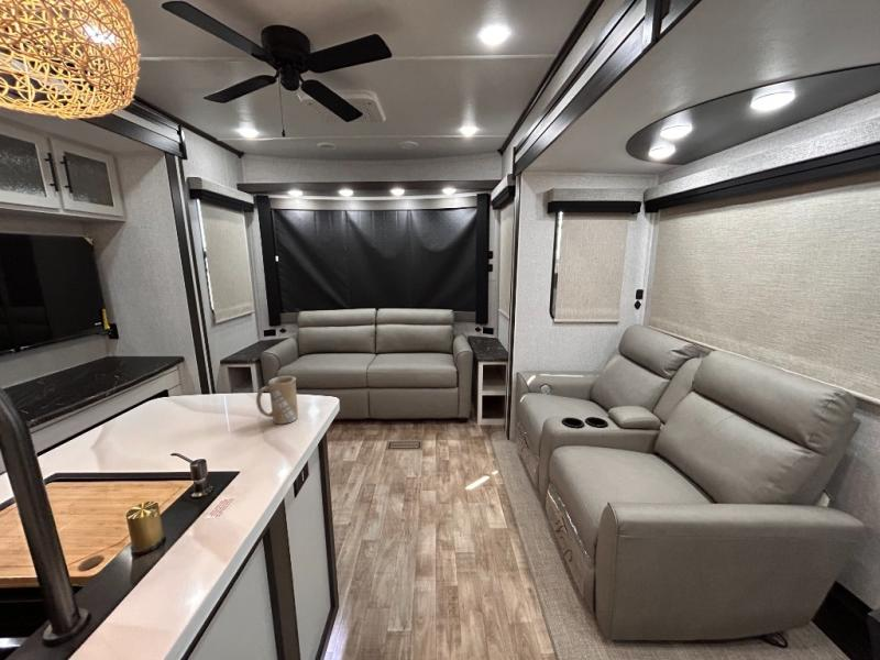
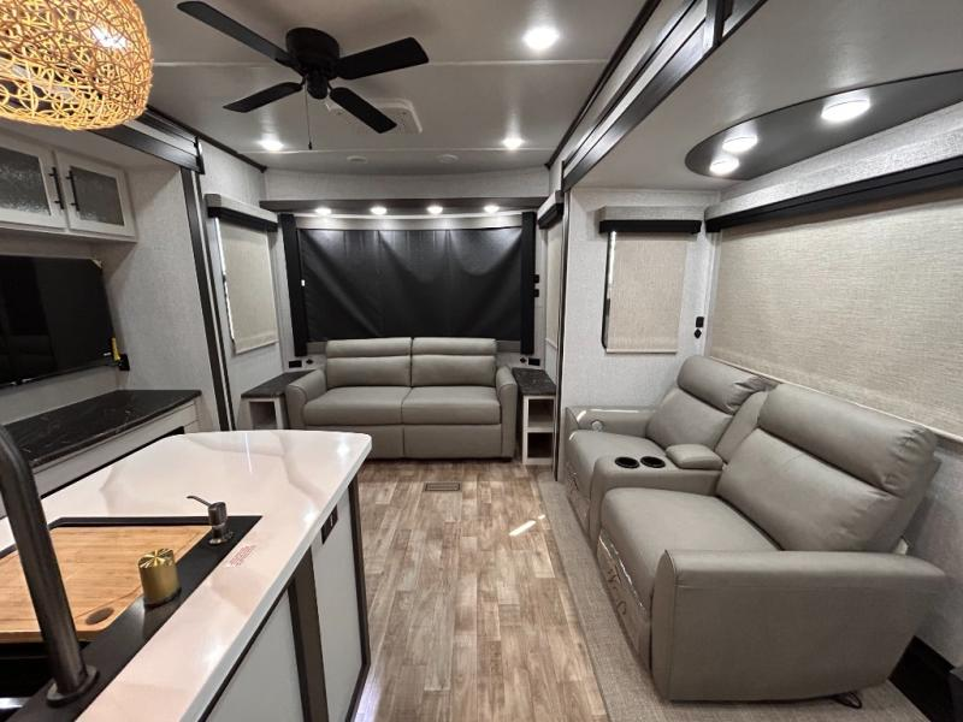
- mug [255,375,299,425]
